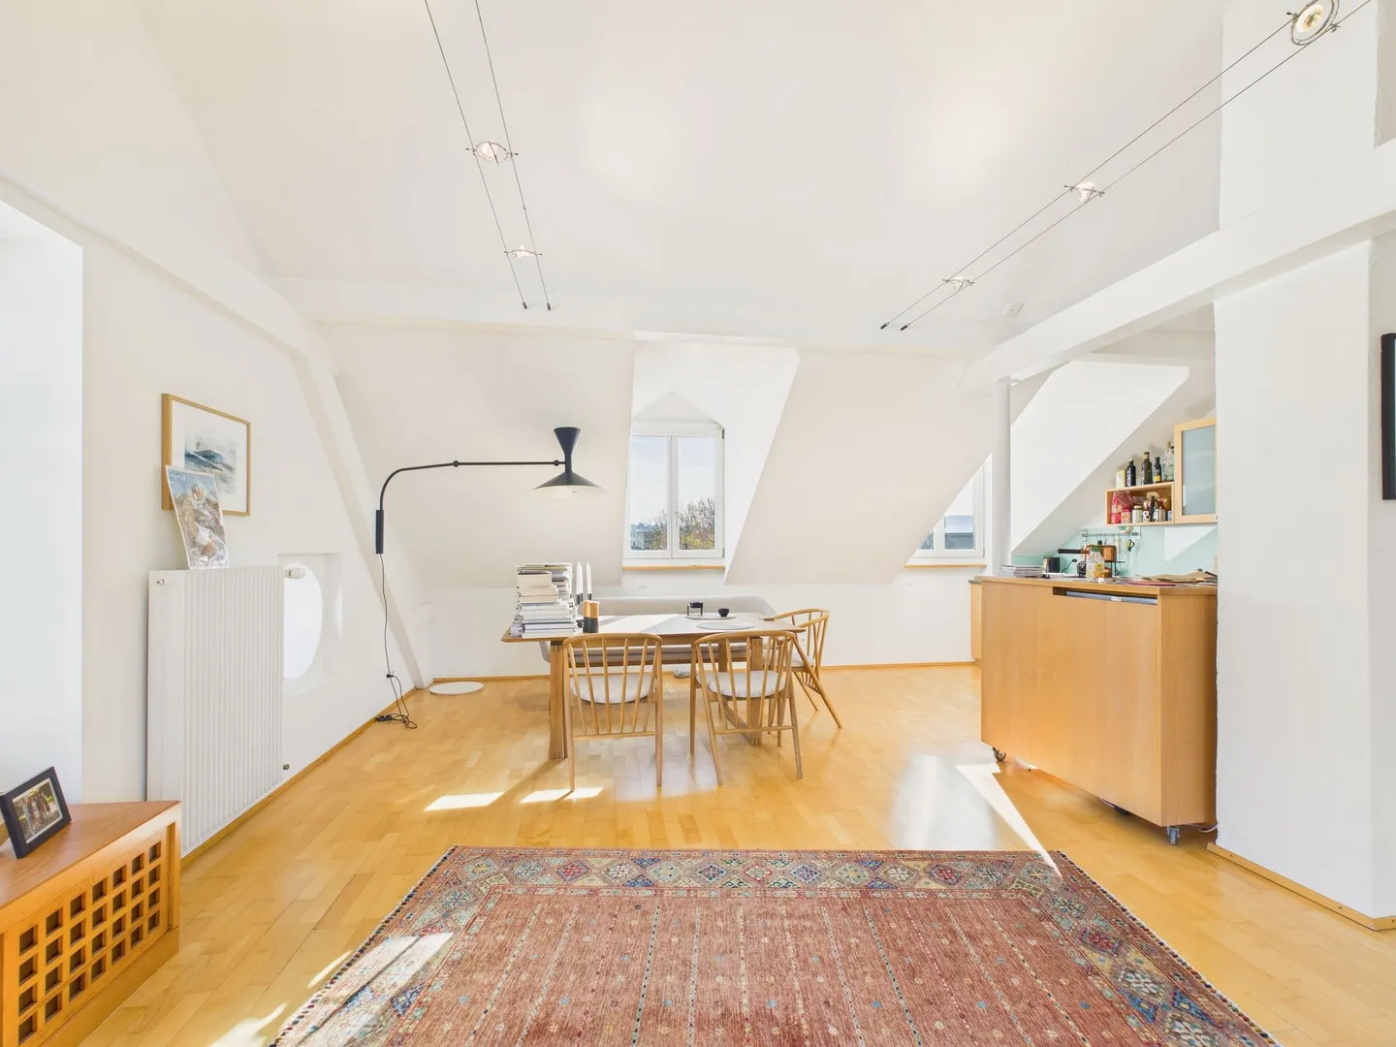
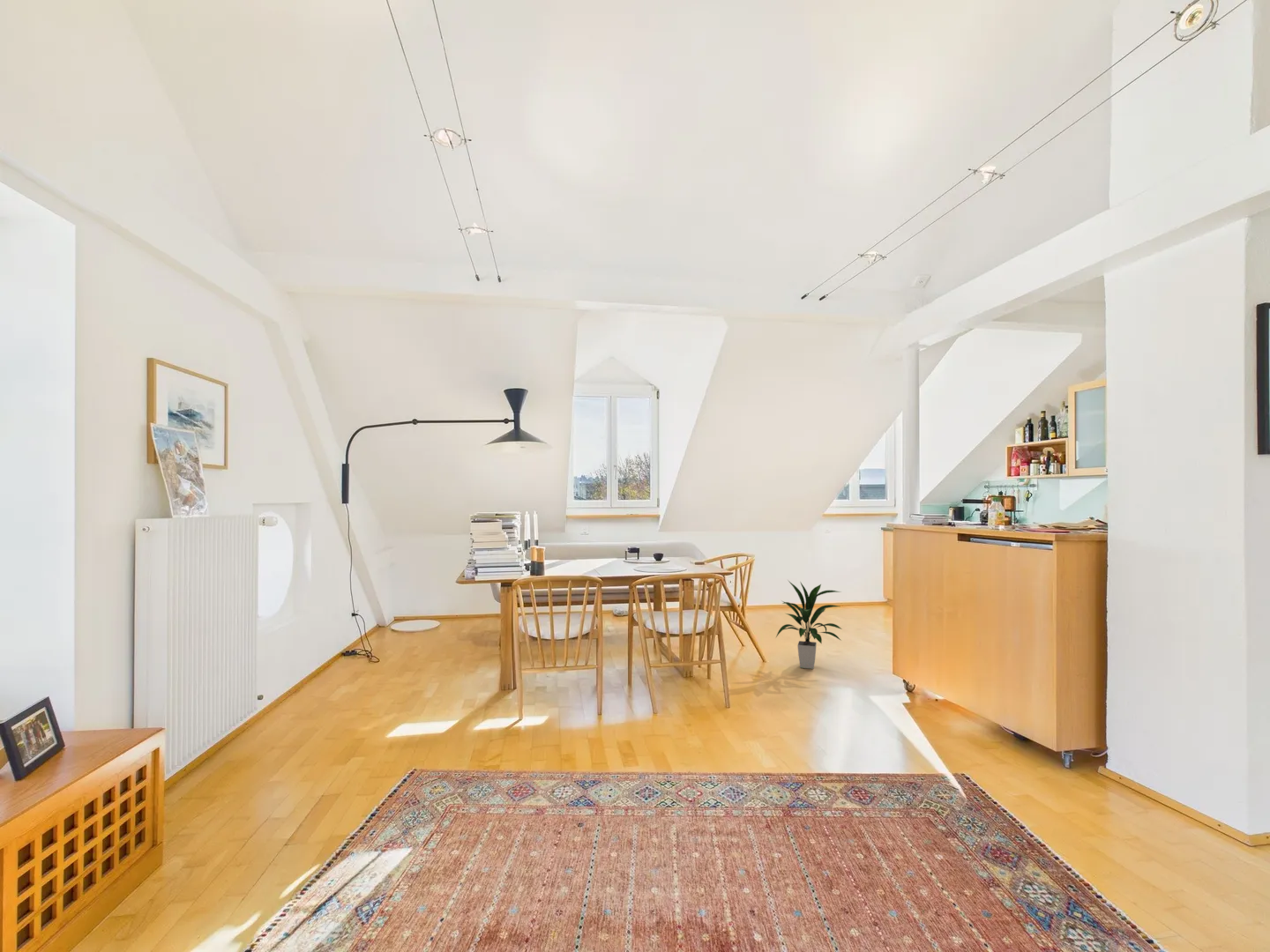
+ indoor plant [774,580,843,670]
